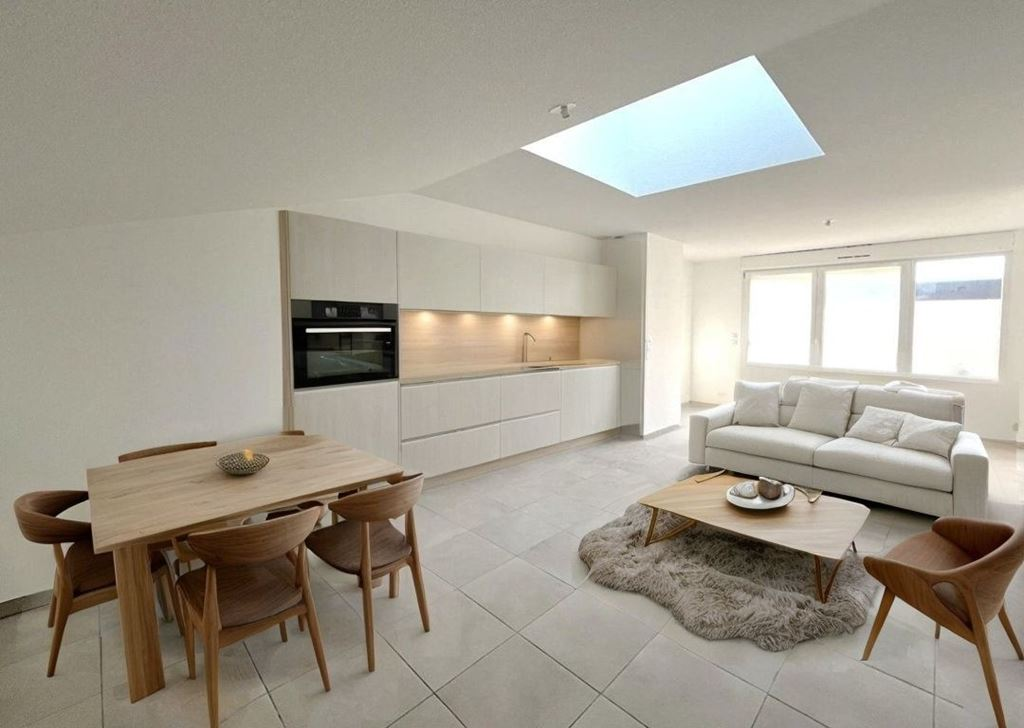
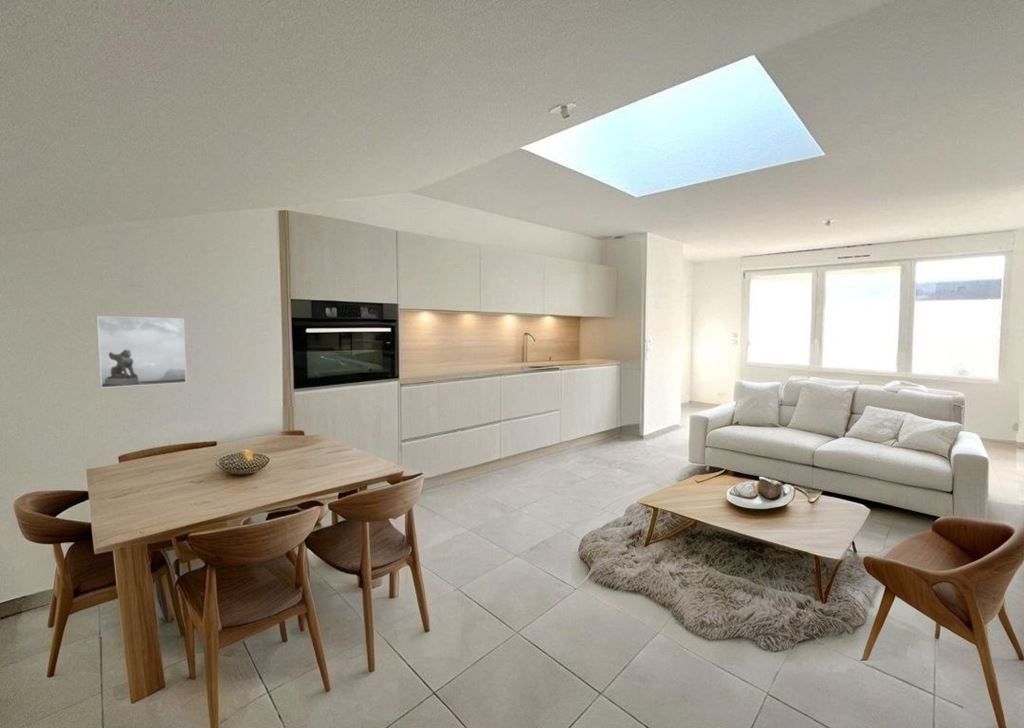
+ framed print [95,315,187,389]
